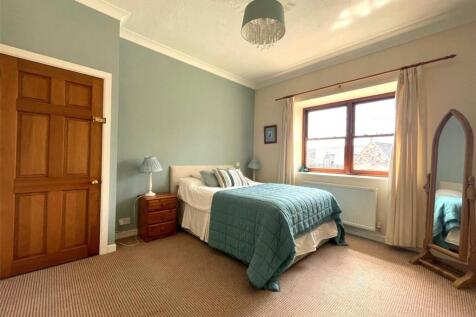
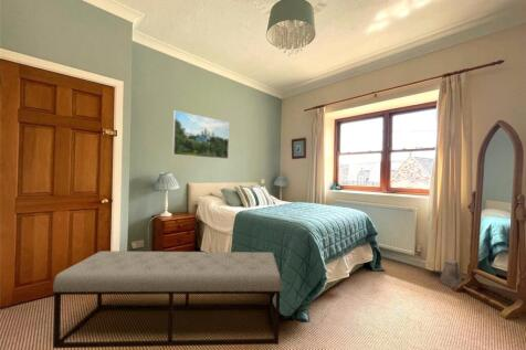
+ bench [52,250,283,349]
+ watering can [439,259,464,289]
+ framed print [171,109,230,160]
